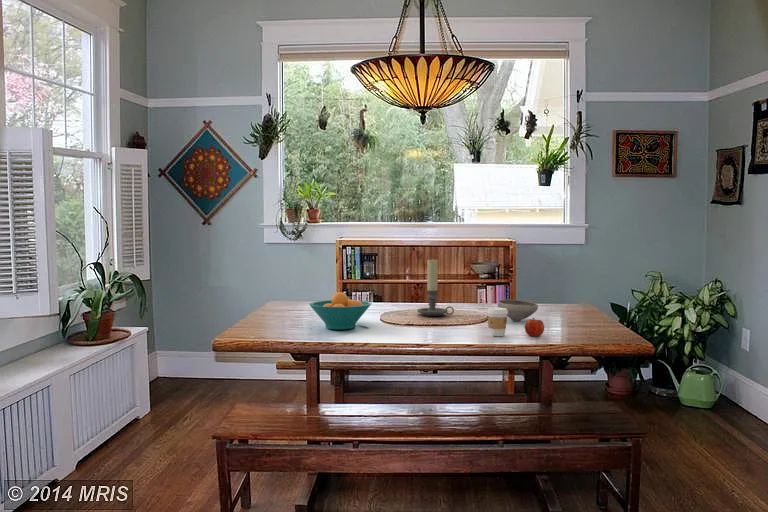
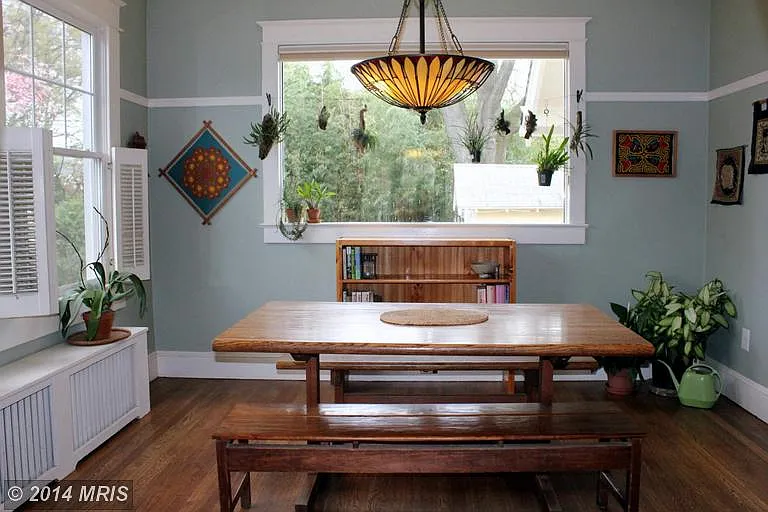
- coffee cup [486,306,508,337]
- bowl [497,299,539,322]
- fruit bowl [309,291,372,330]
- fruit [524,317,545,337]
- candle holder [416,258,455,317]
